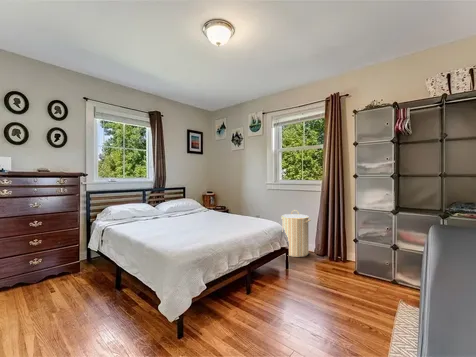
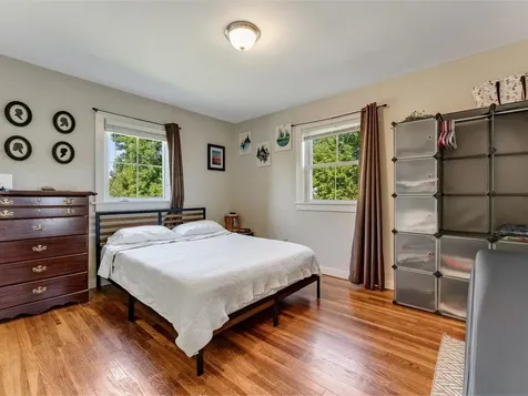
- laundry hamper [280,209,312,258]
